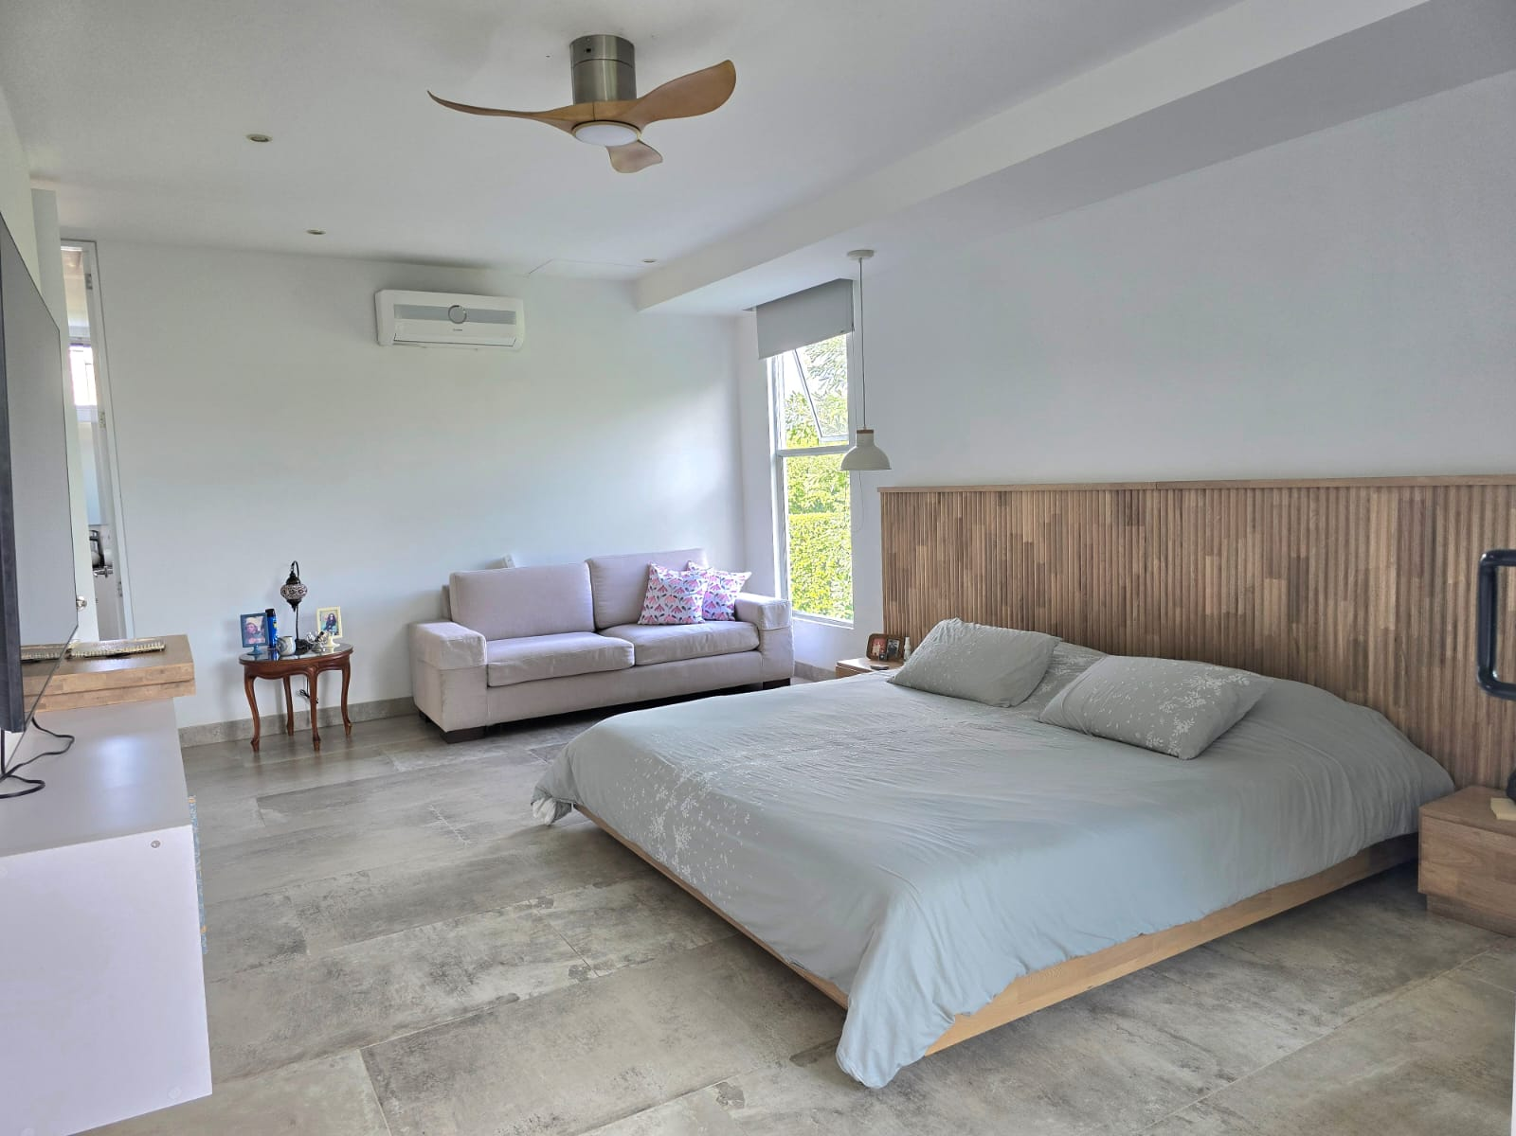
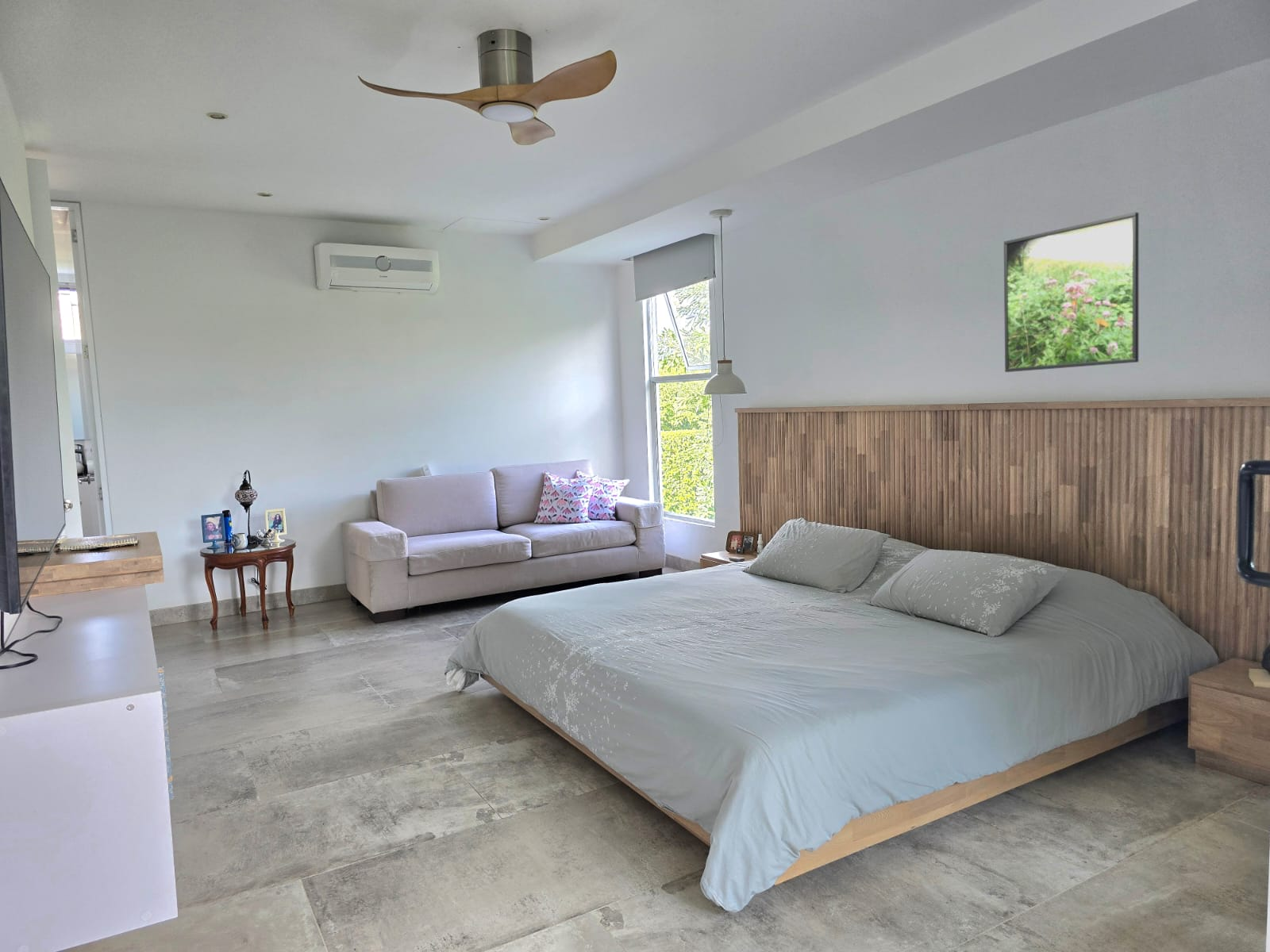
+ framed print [1003,211,1139,373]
